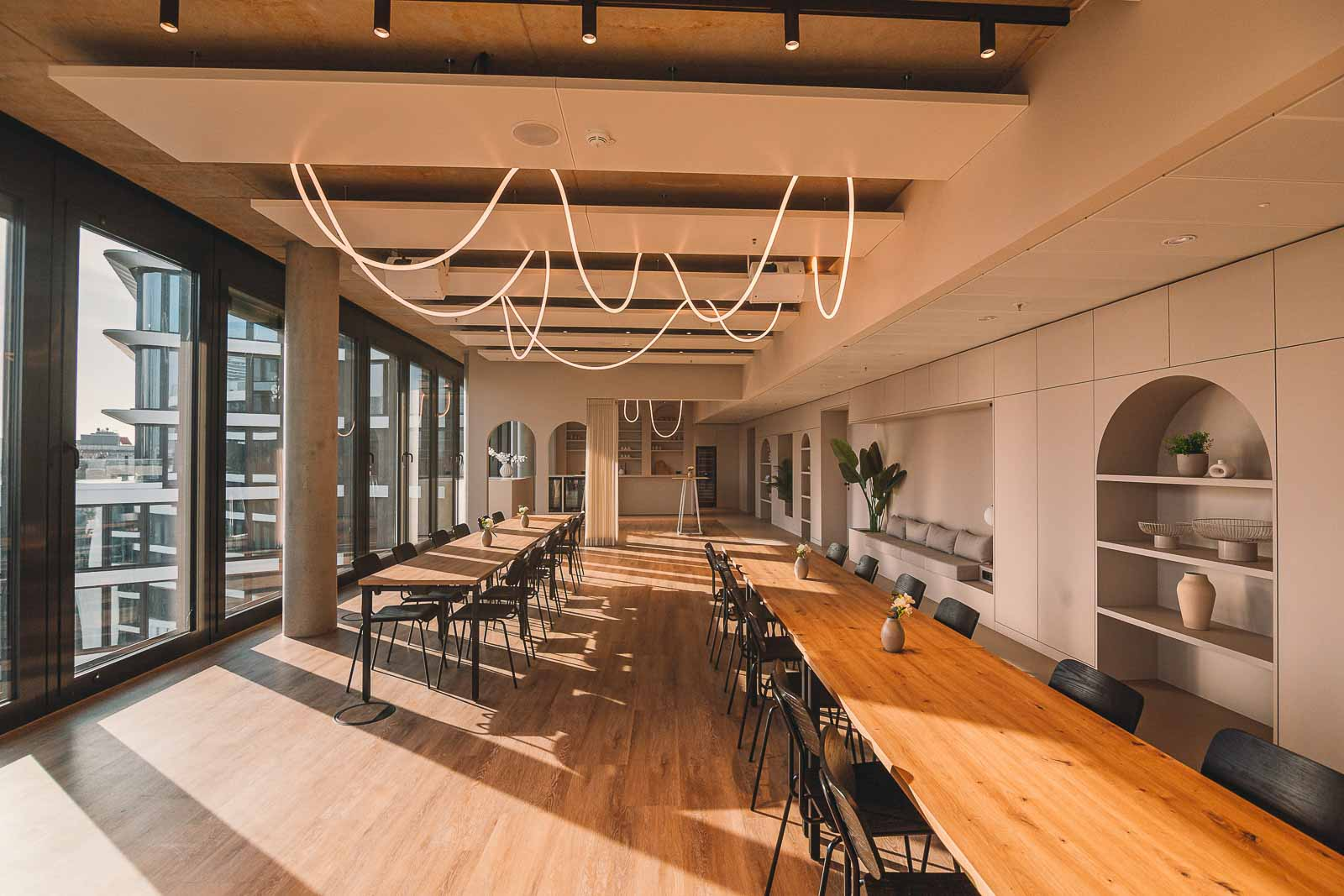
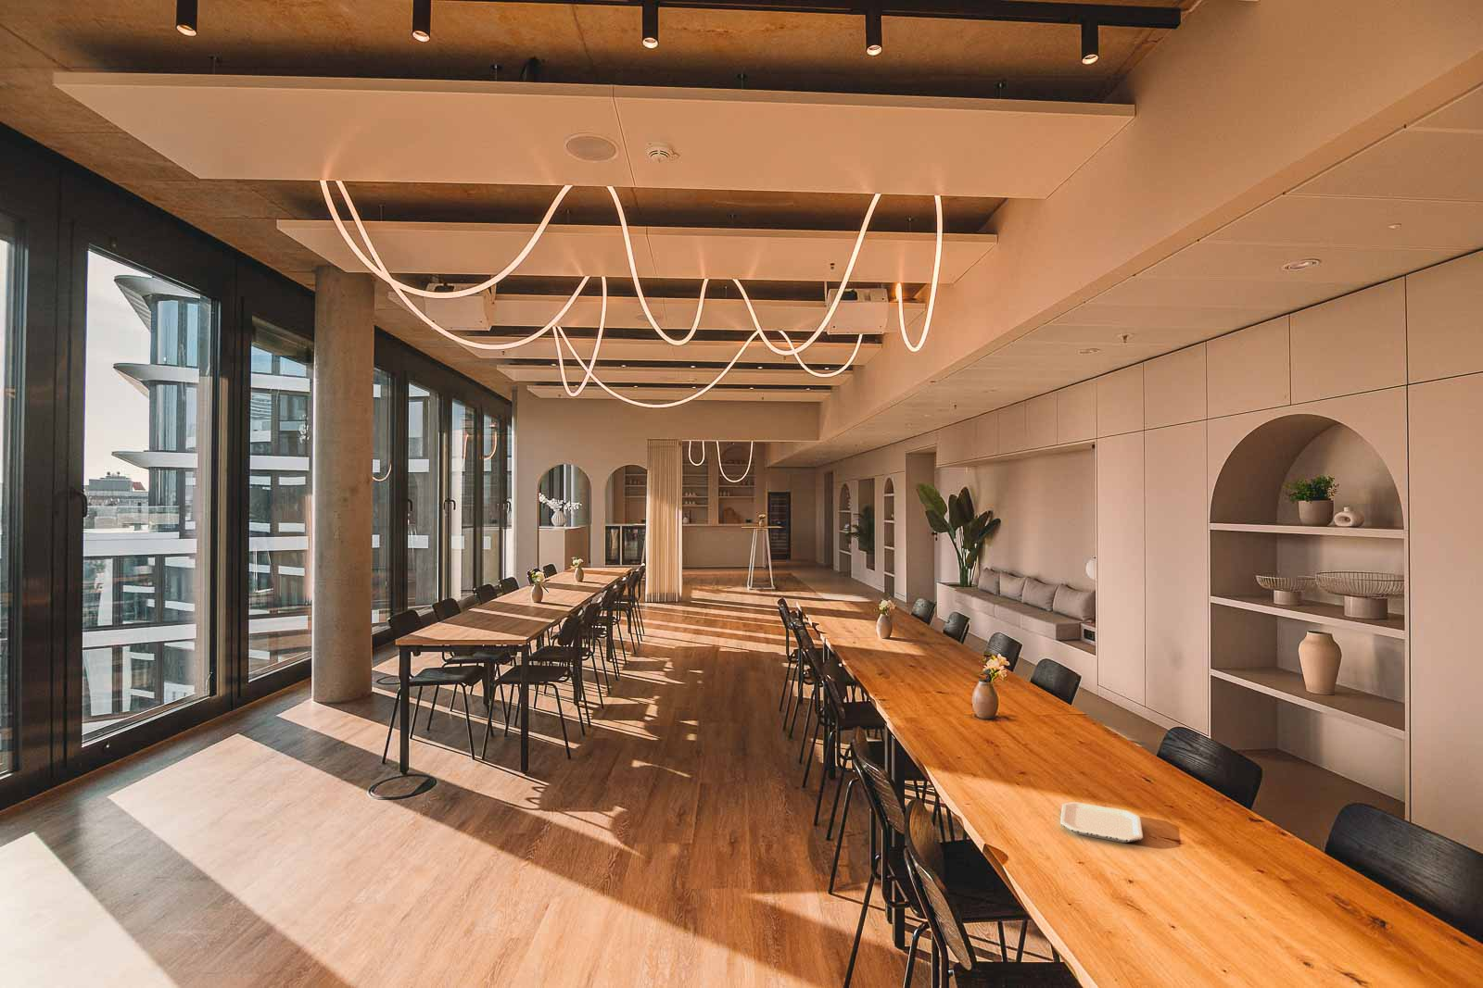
+ plate [1059,801,1144,844]
